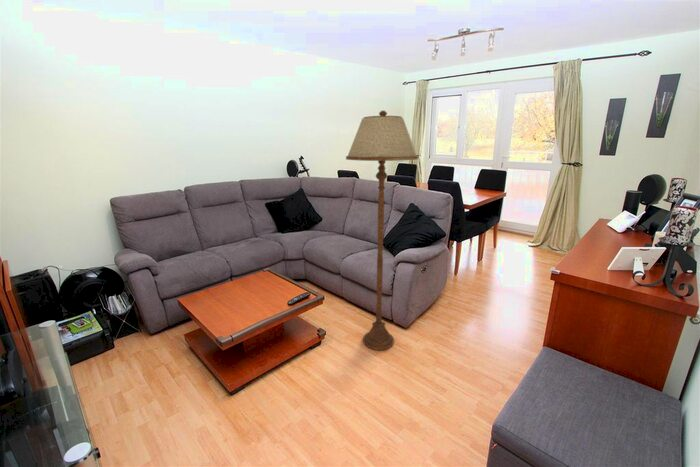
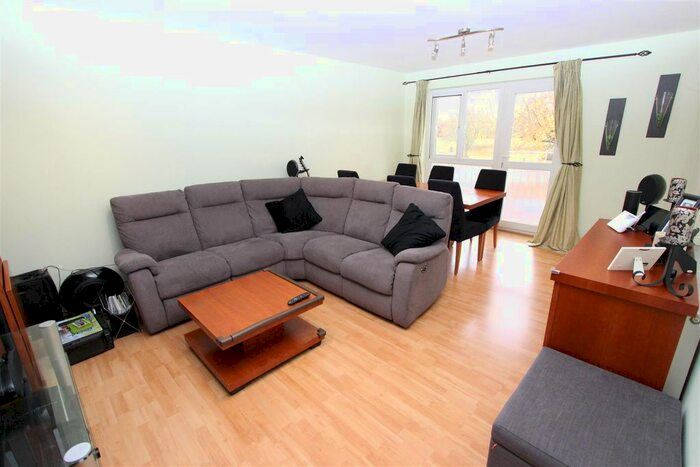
- floor lamp [345,110,420,351]
